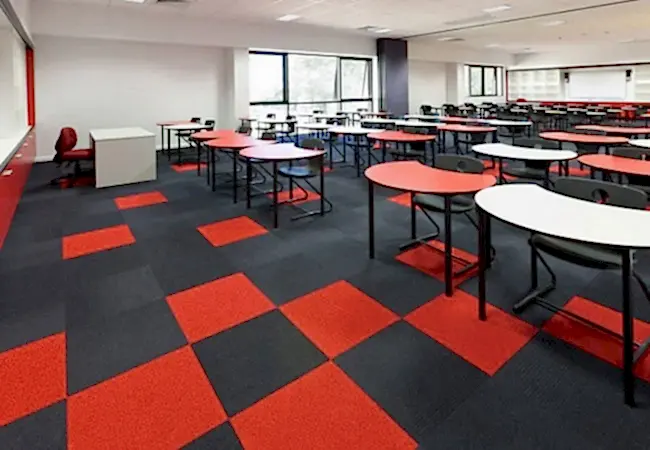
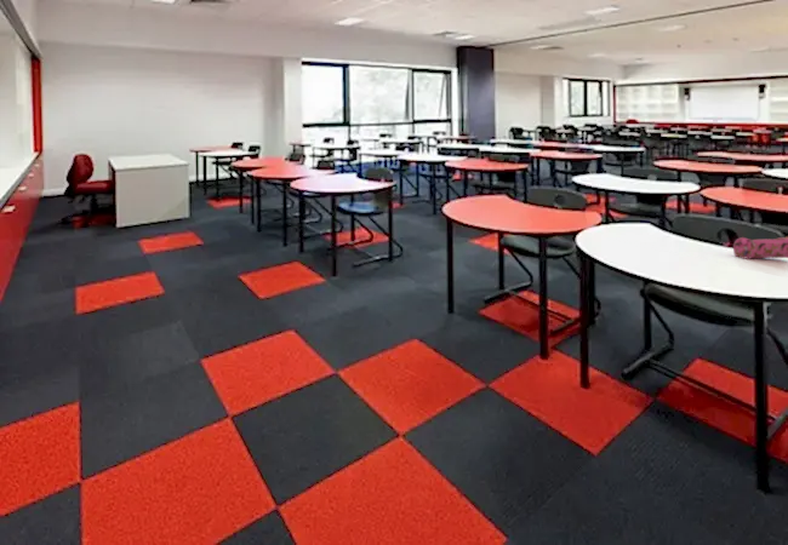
+ pencil case [732,235,788,260]
